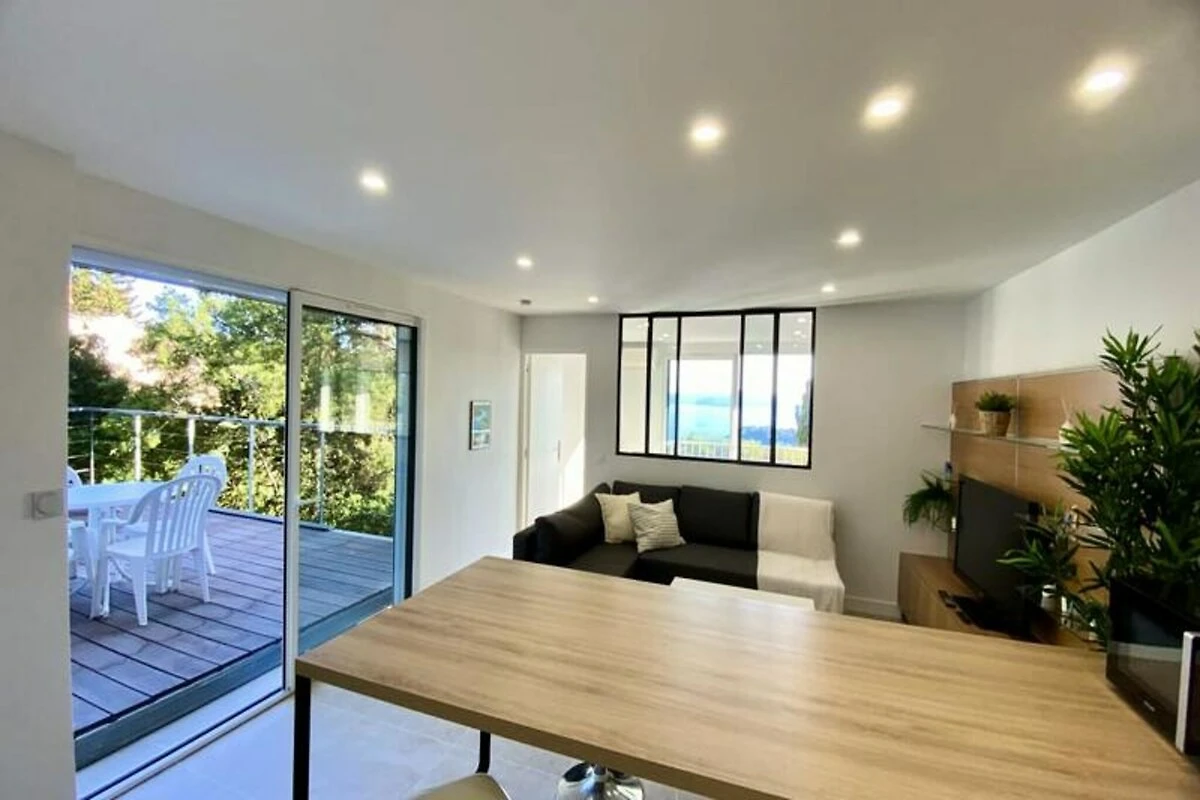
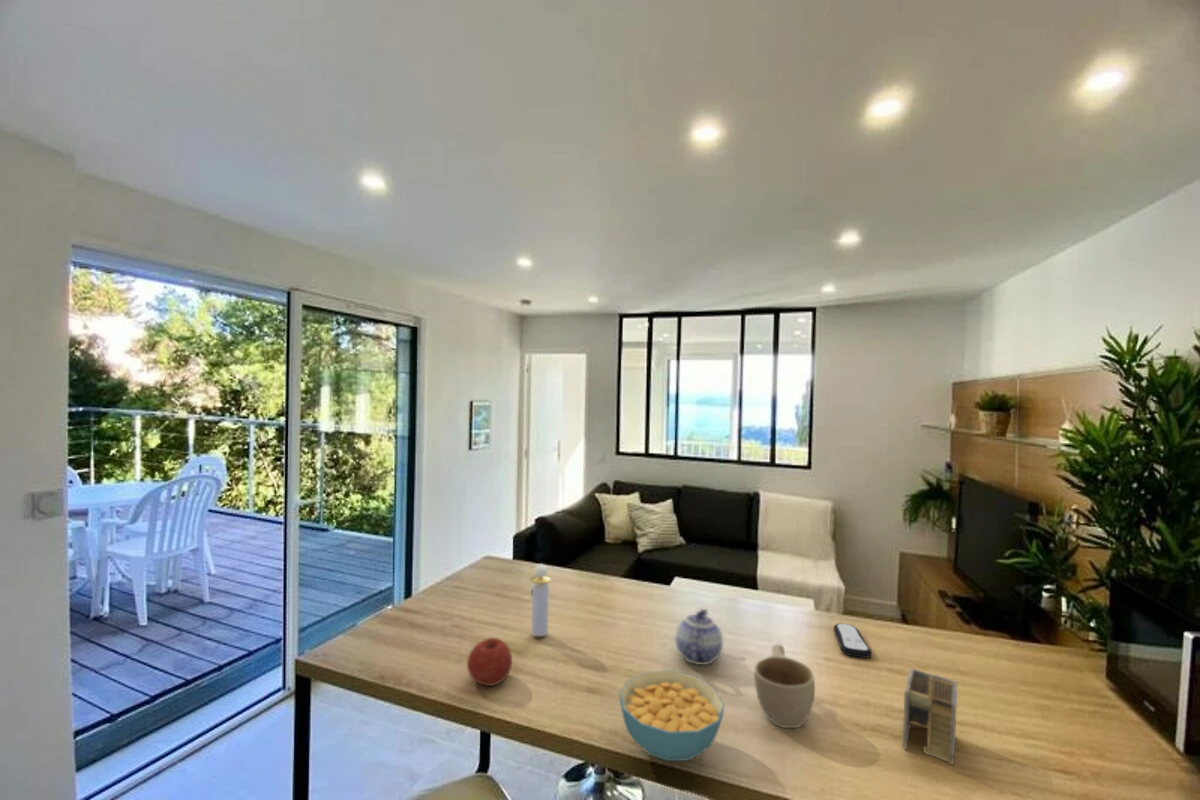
+ fruit [466,637,513,687]
+ cereal bowl [618,670,725,762]
+ teapot [675,608,724,666]
+ perfume bottle [529,563,552,637]
+ cup [753,643,816,729]
+ remote control [833,622,873,659]
+ napkin holder [902,667,958,766]
